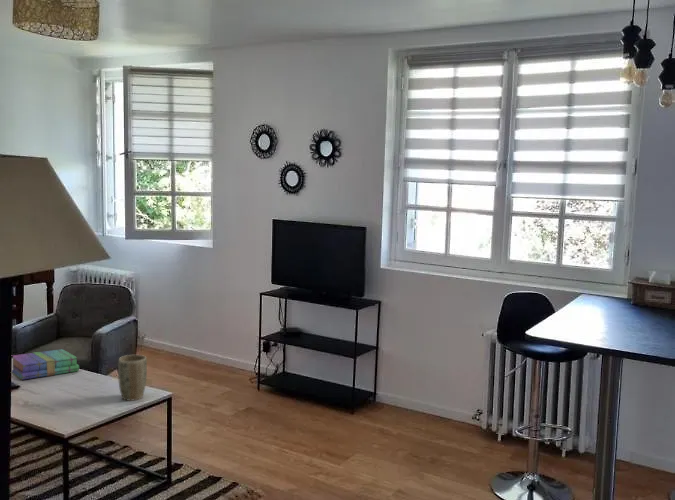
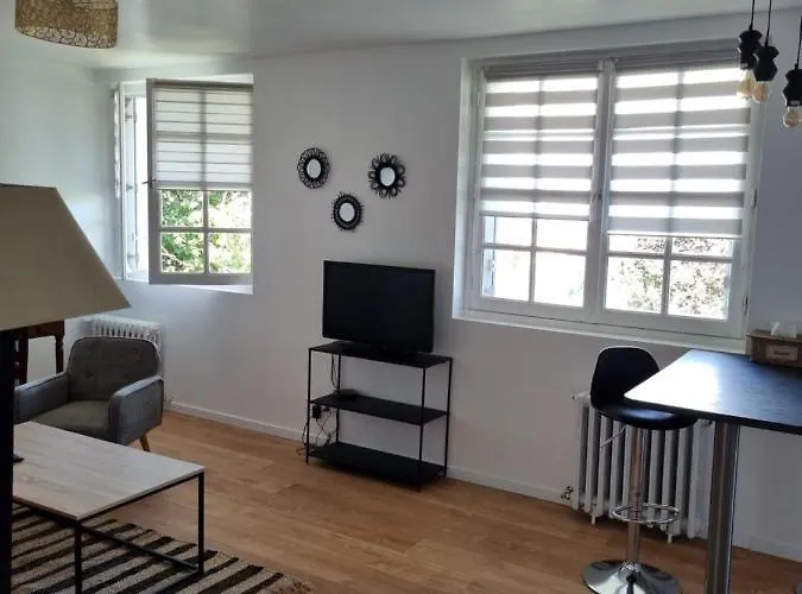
- books [11,348,80,381]
- plant pot [117,354,148,402]
